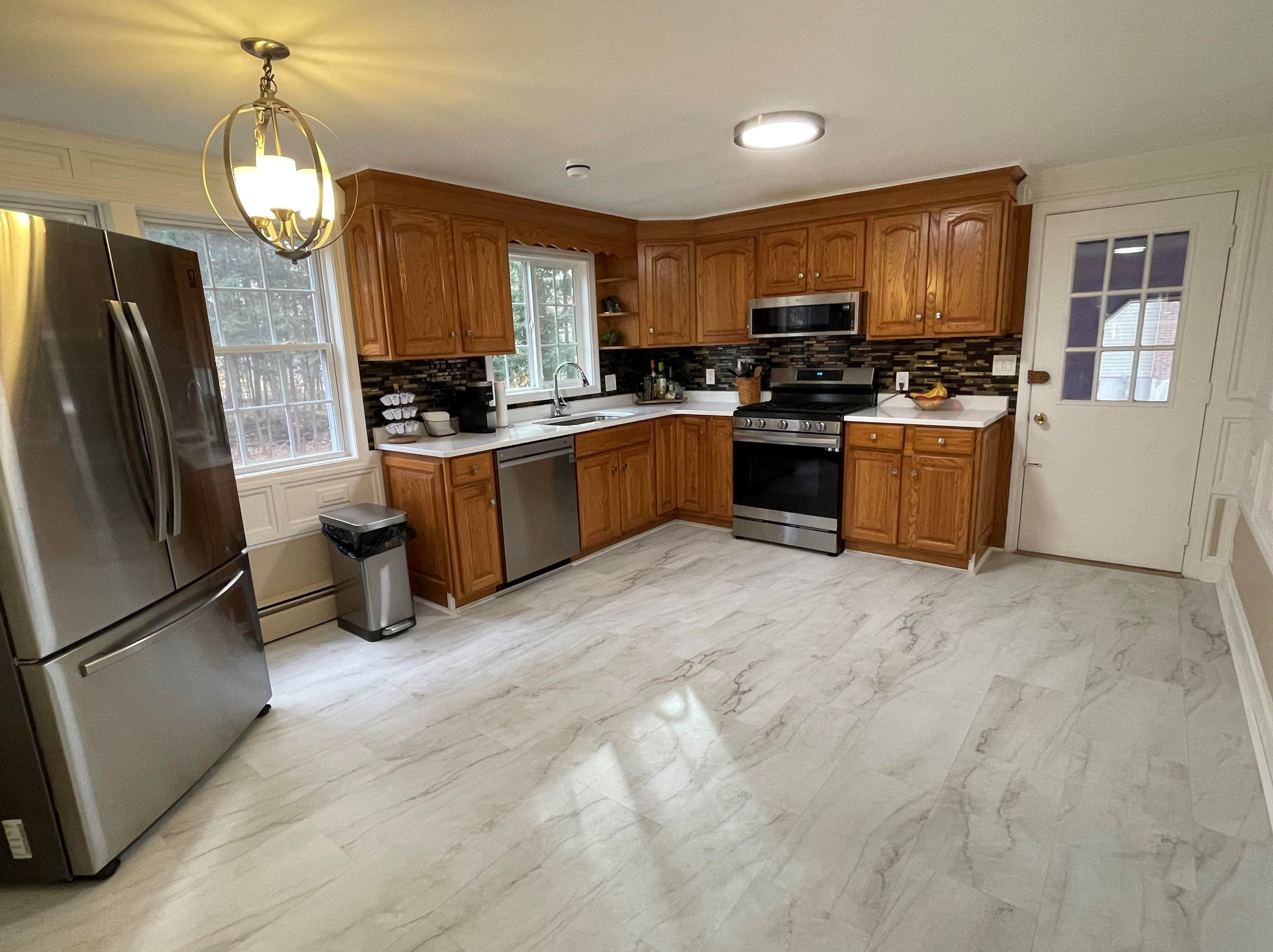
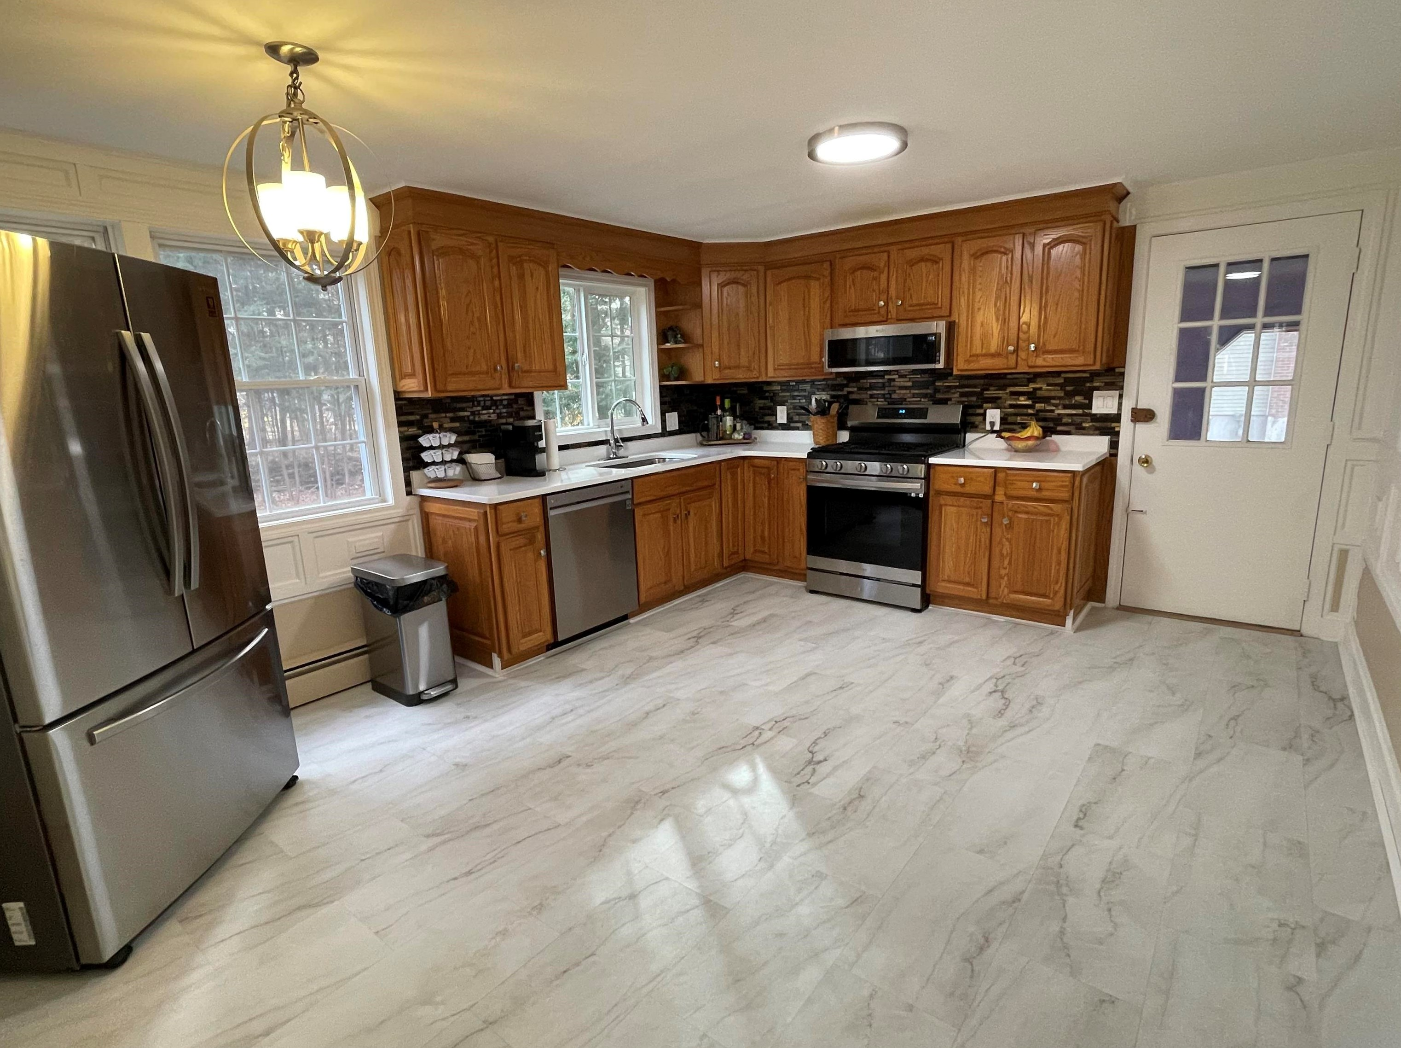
- smoke detector [565,157,591,179]
